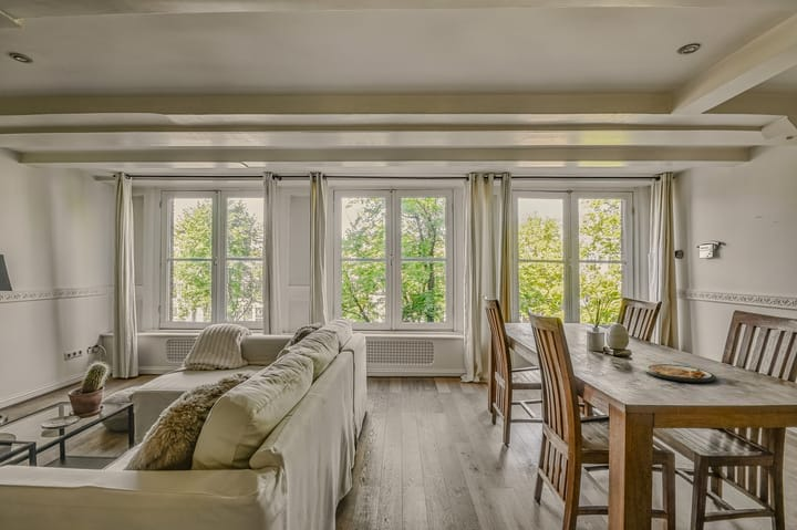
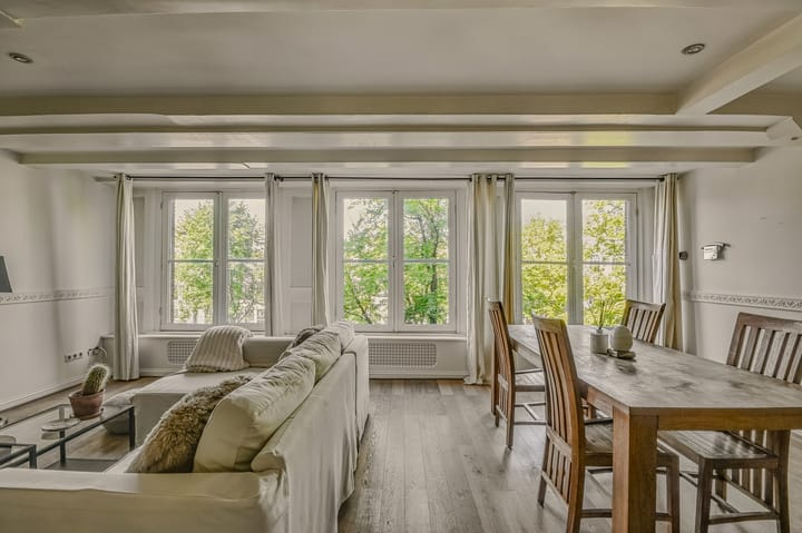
- dish [643,363,717,384]
